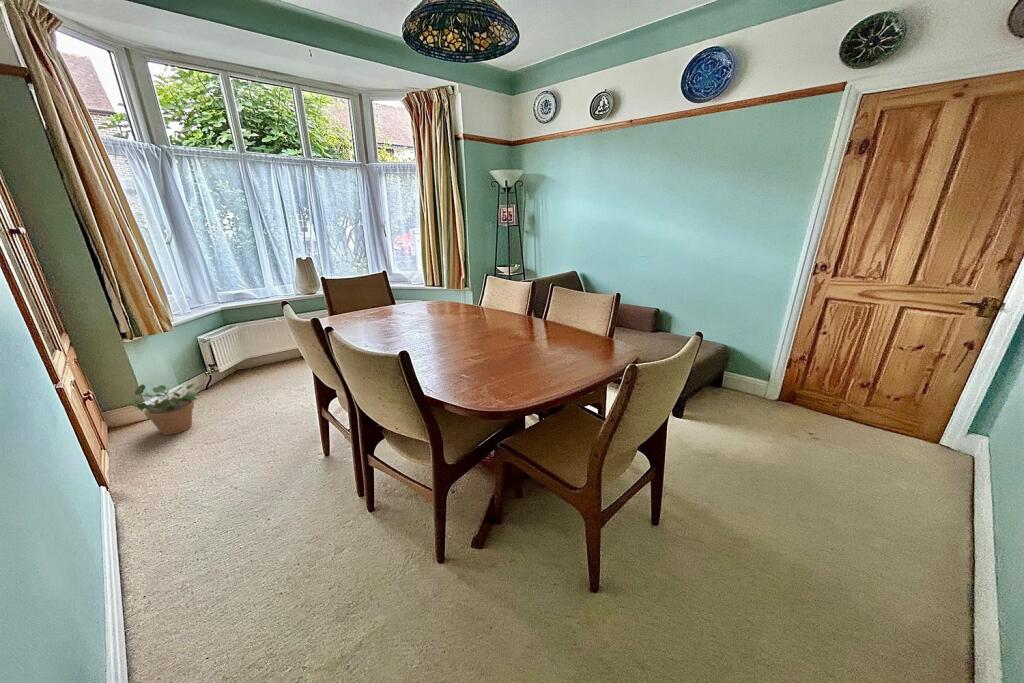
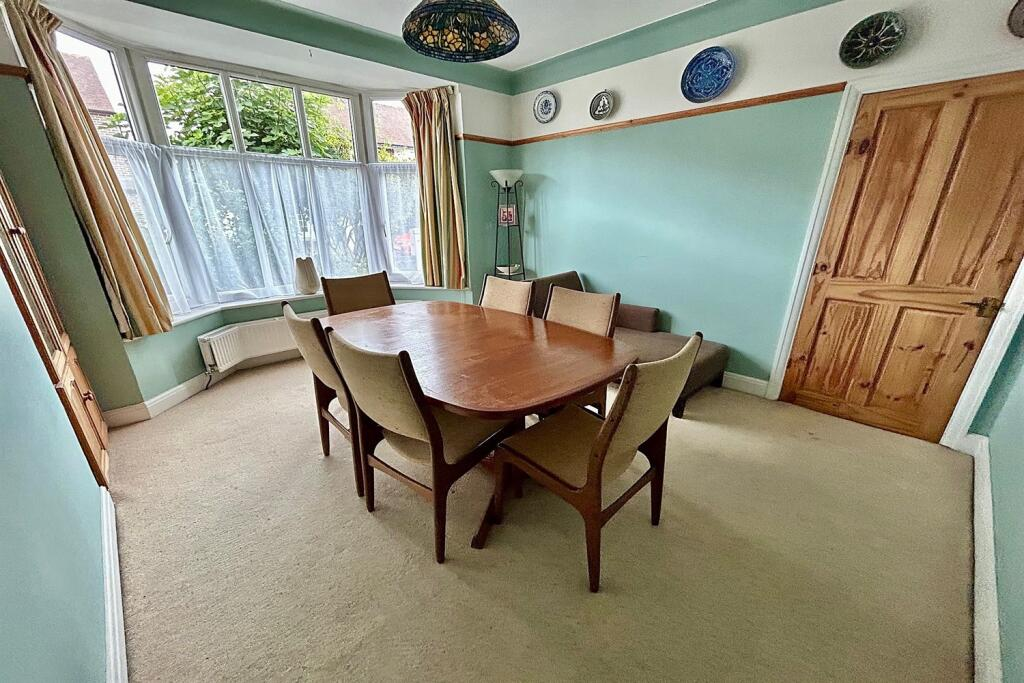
- potted plant [131,373,206,436]
